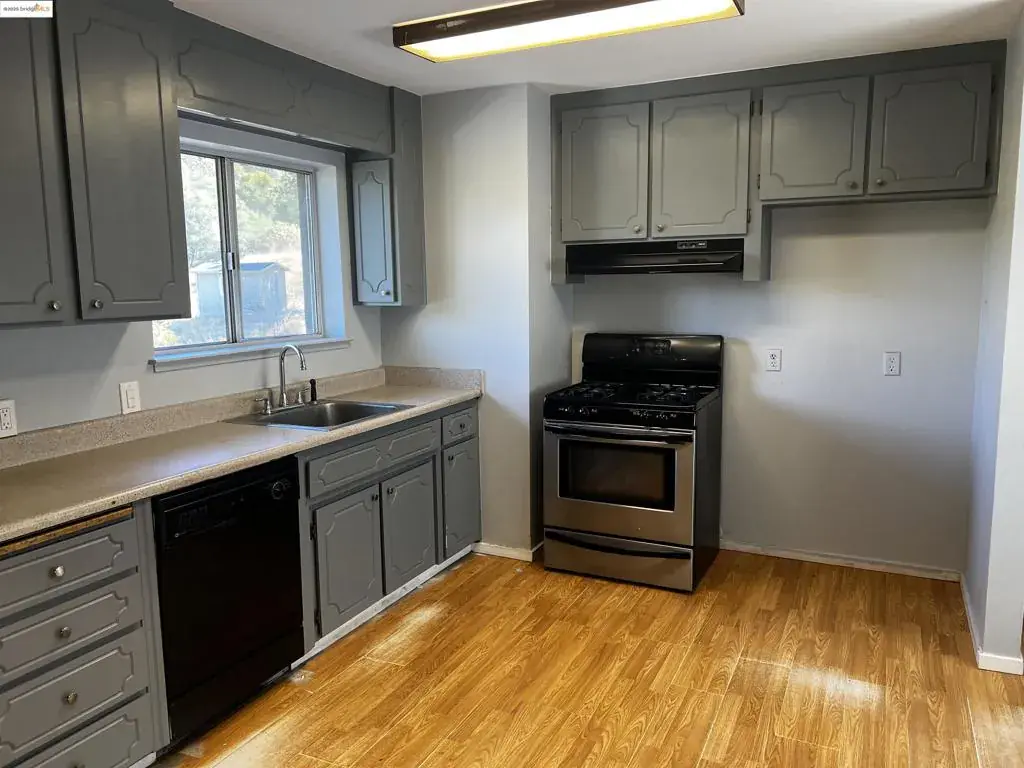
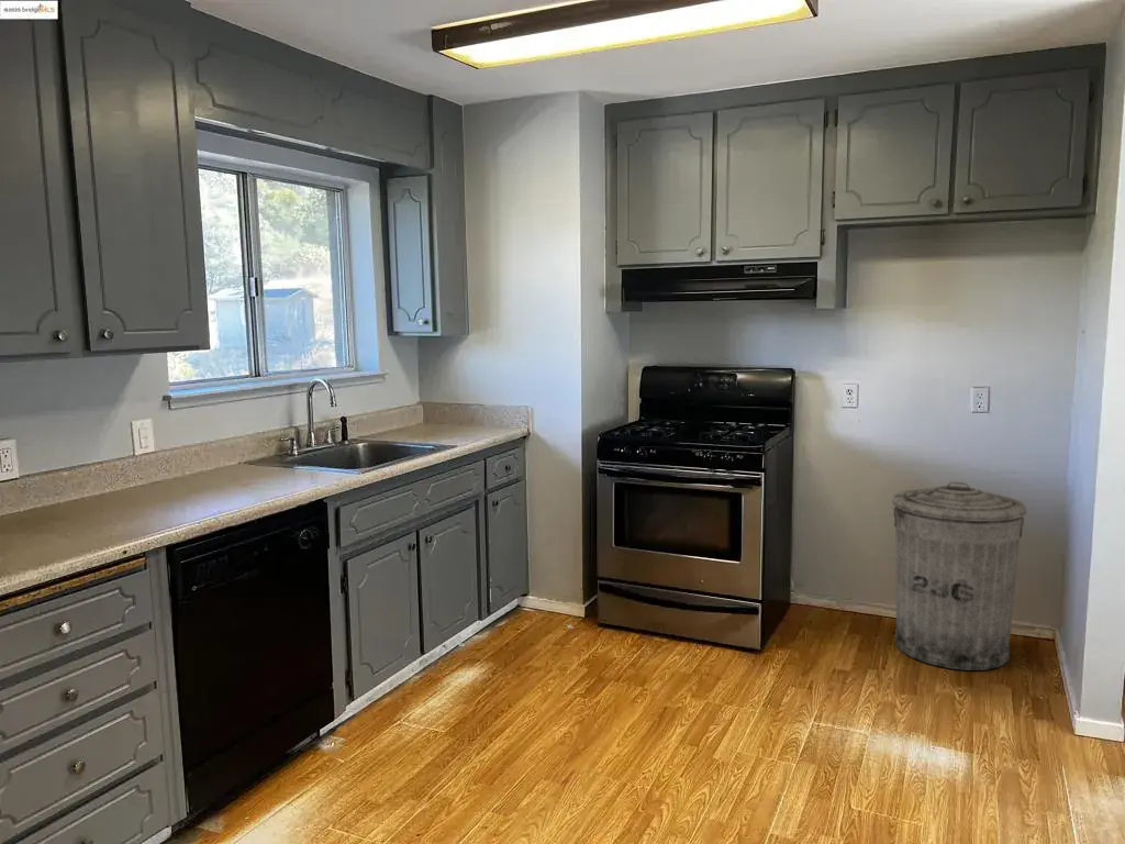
+ trash can [891,481,1027,671]
